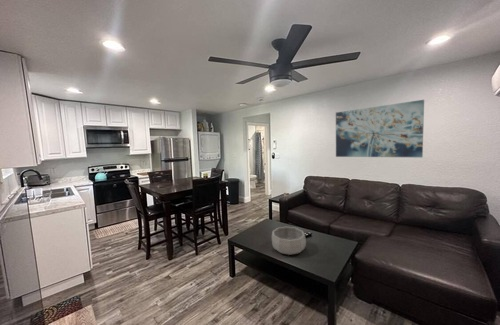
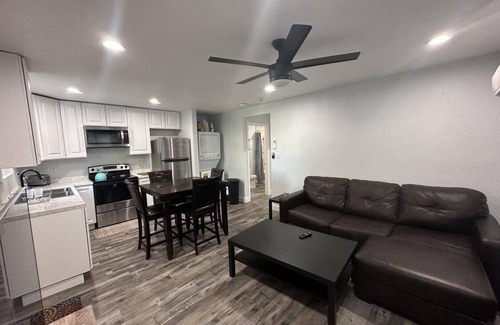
- decorative bowl [271,226,307,256]
- wall art [335,99,425,158]
